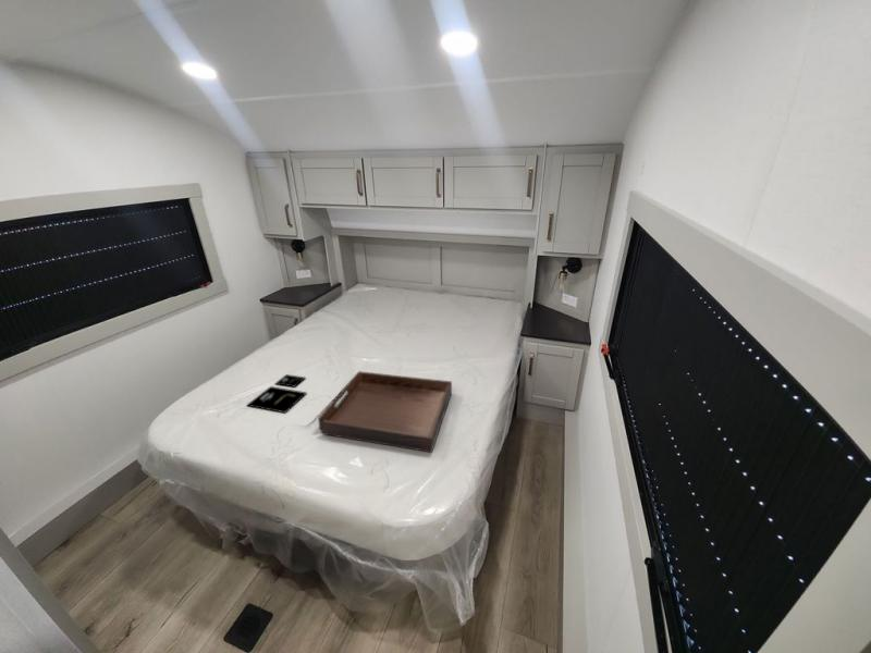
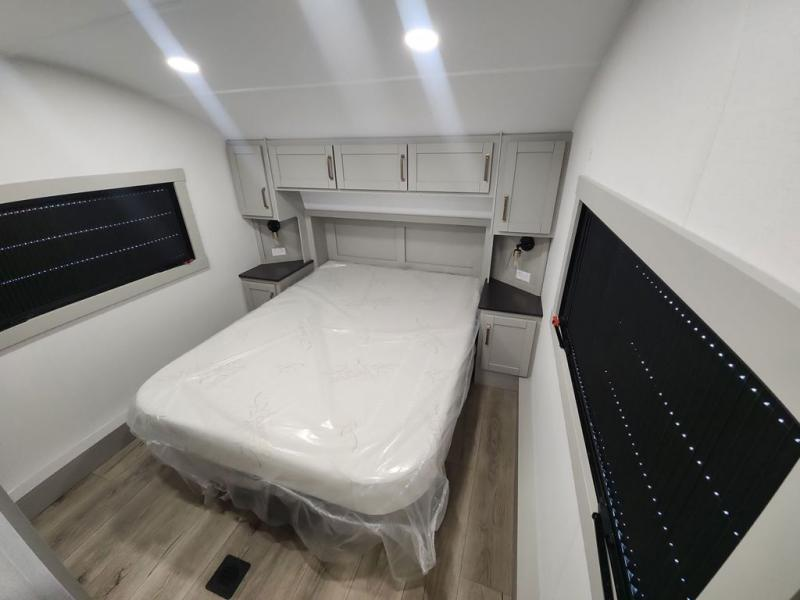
- serving tray [317,370,453,454]
- award [246,373,308,414]
